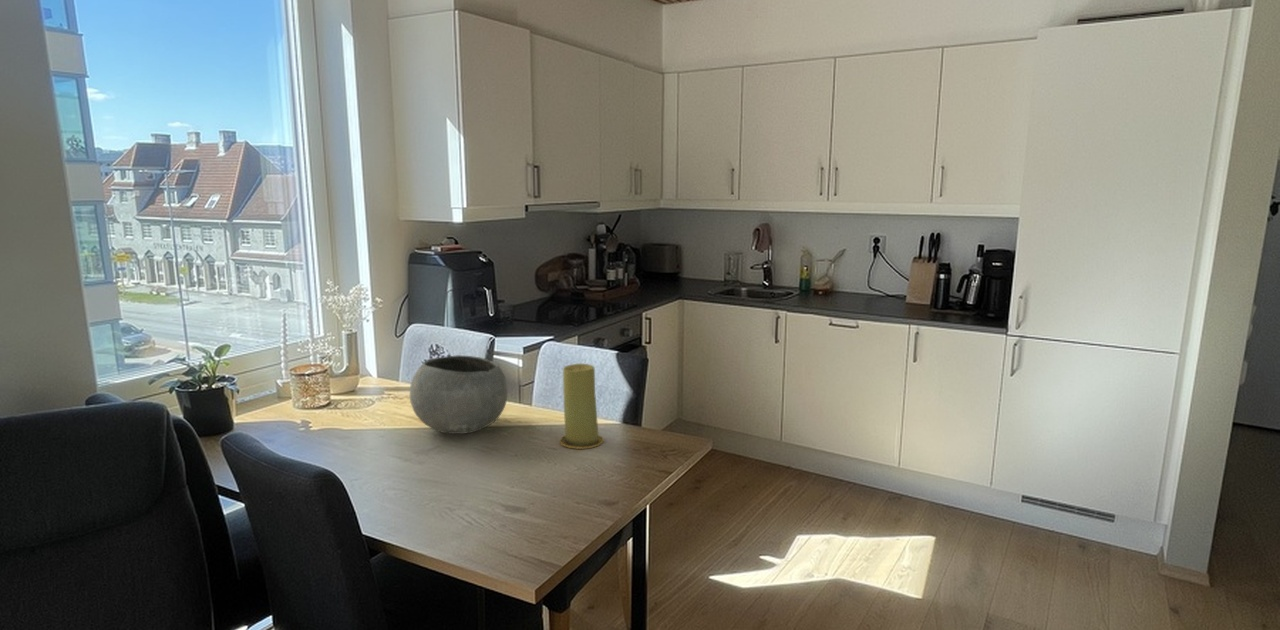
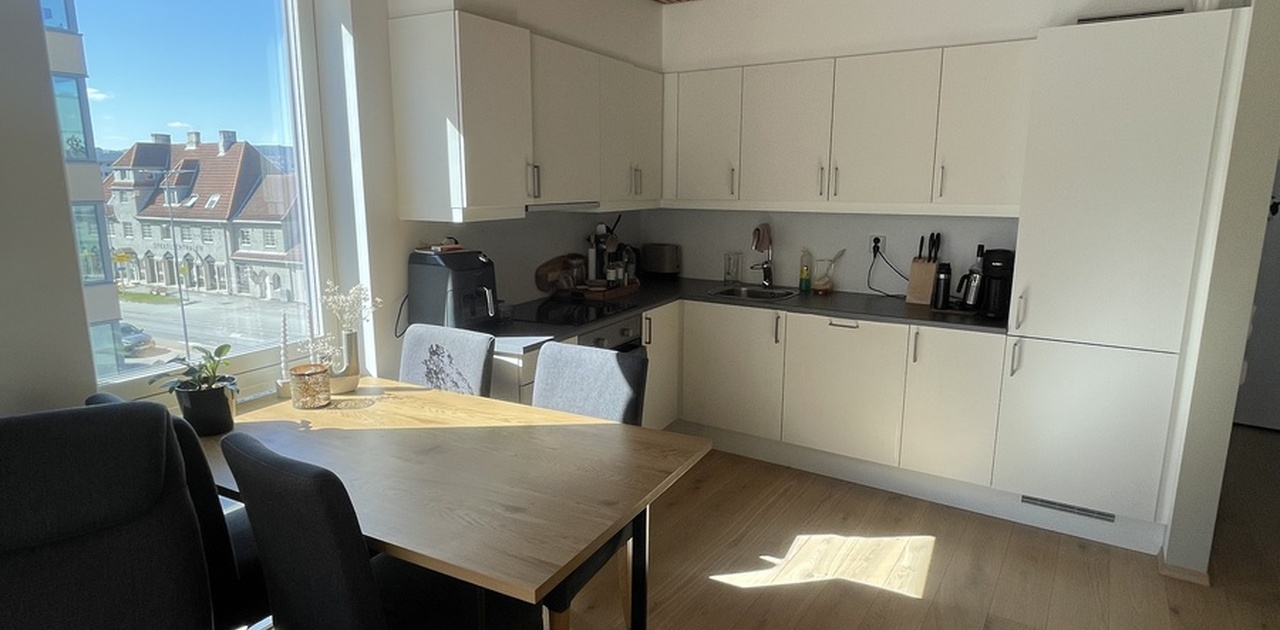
- candle [558,363,605,450]
- bowl [409,354,508,435]
